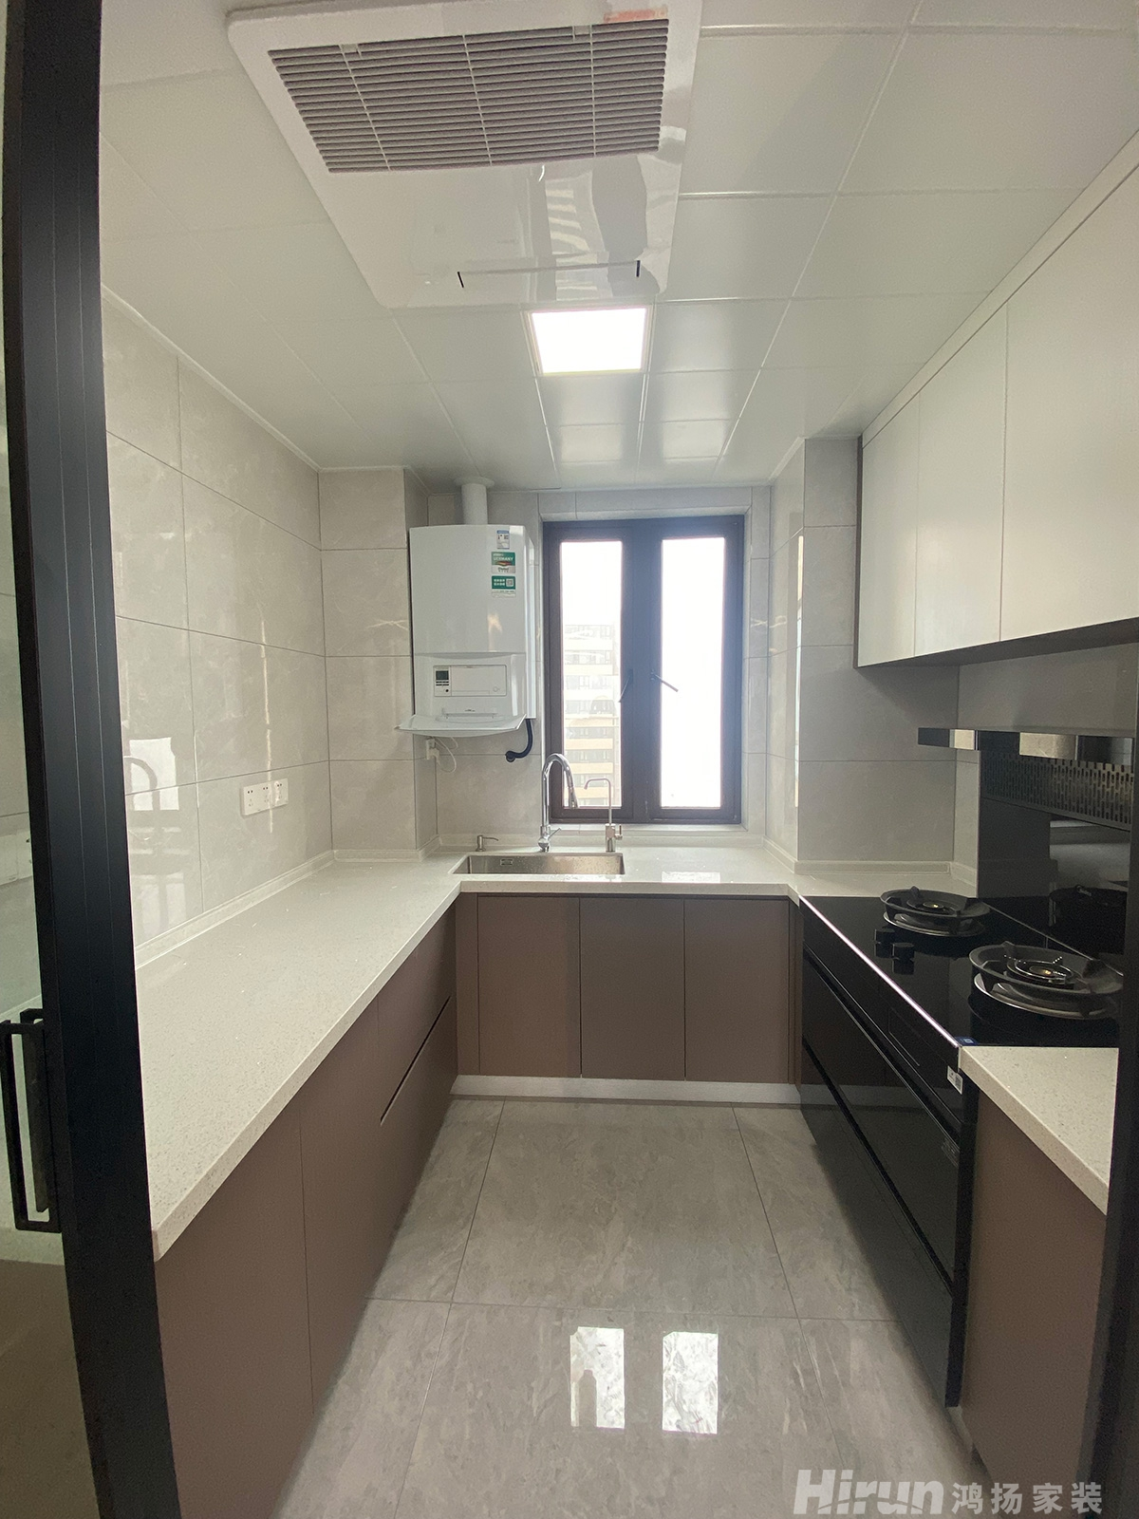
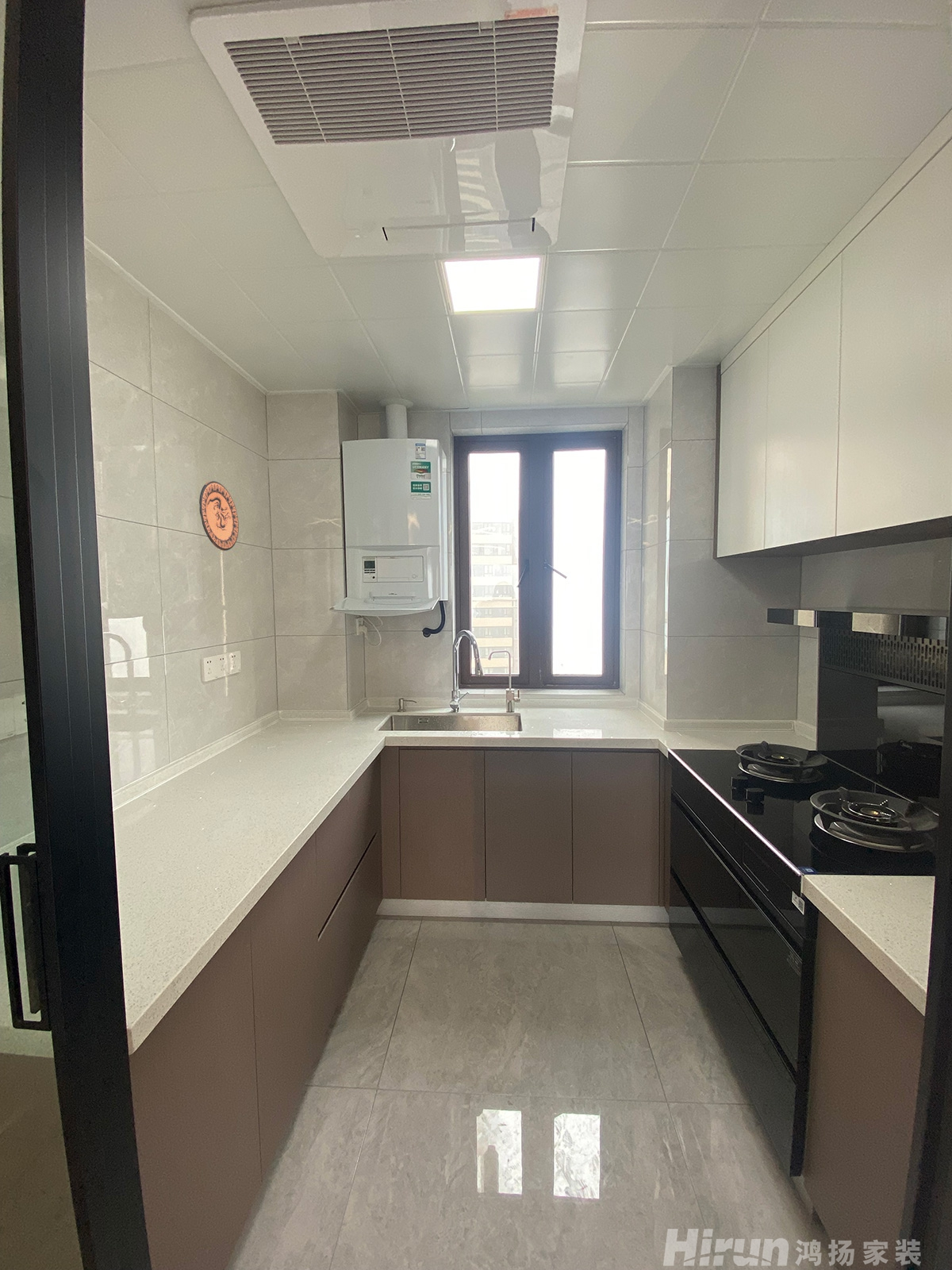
+ decorative plate [198,480,240,552]
